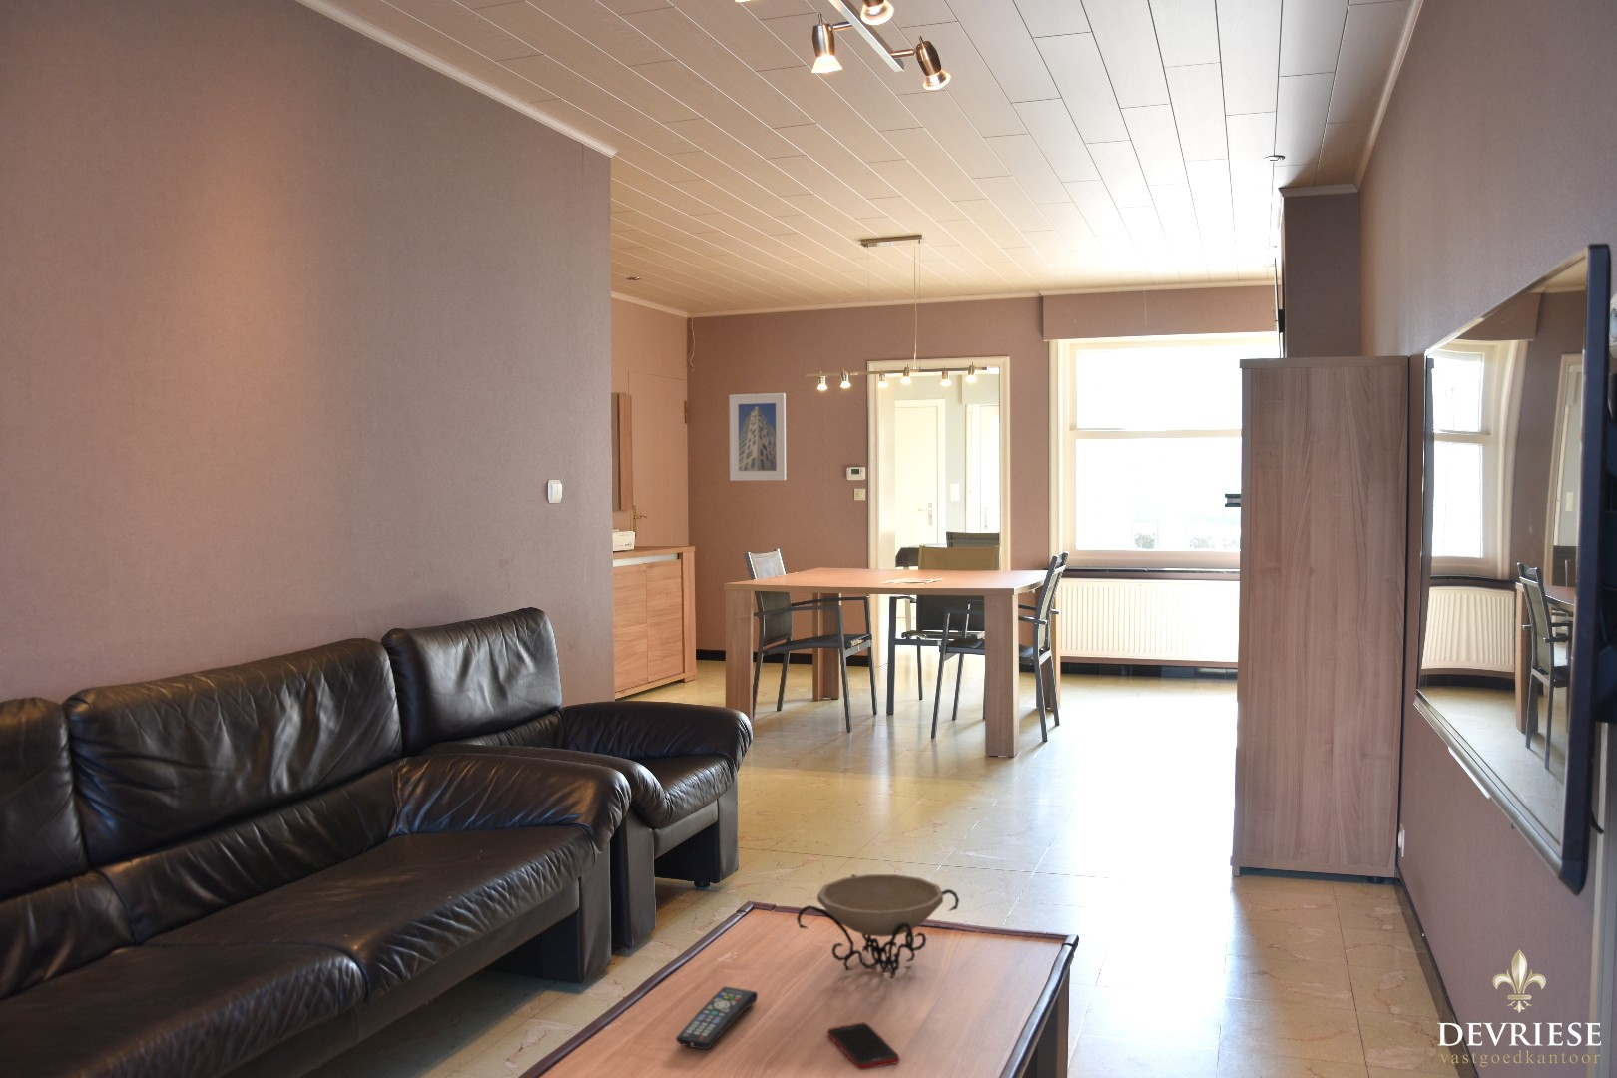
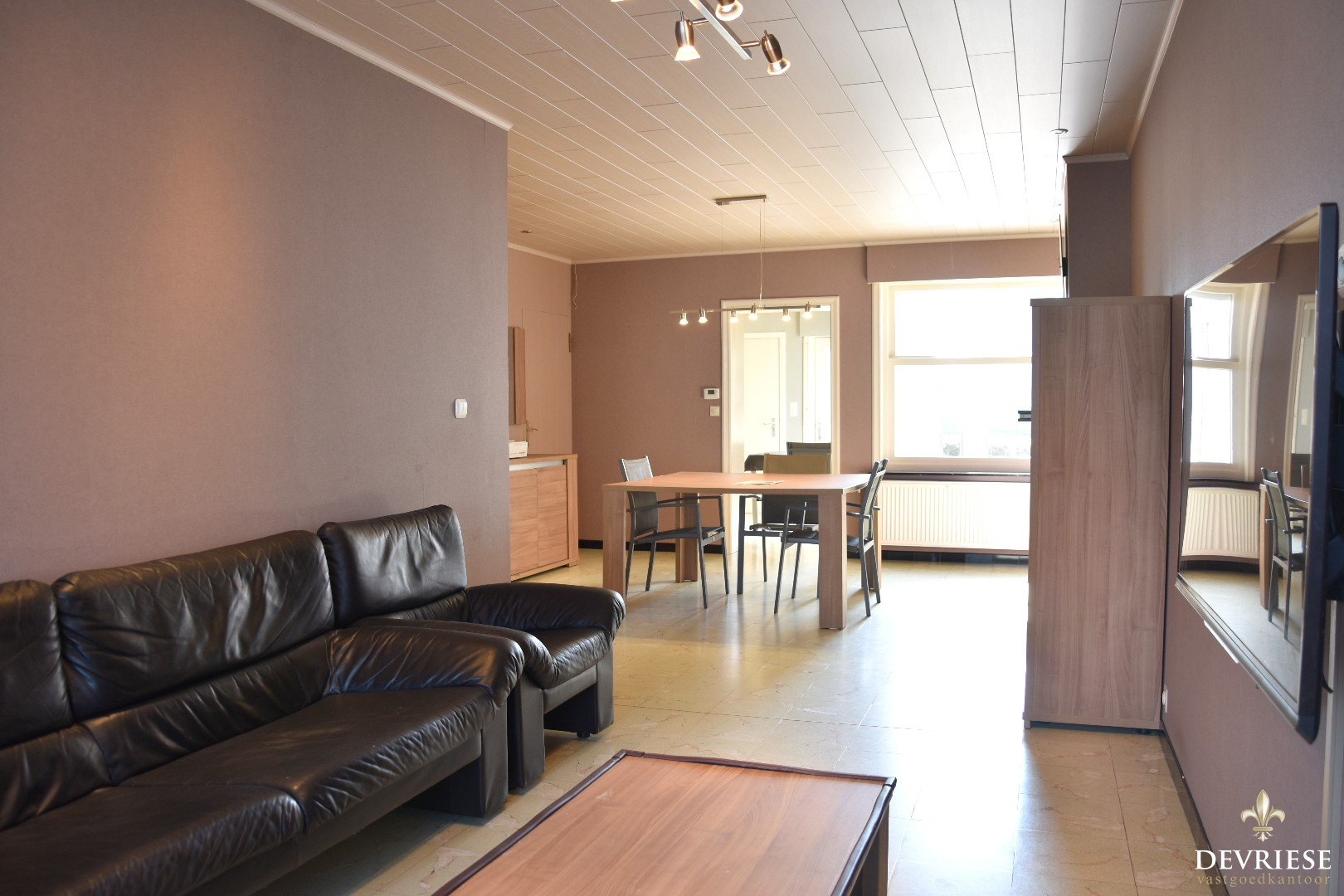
- cell phone [827,1023,900,1071]
- decorative bowl [795,873,960,981]
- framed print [728,392,787,482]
- remote control [675,985,759,1050]
